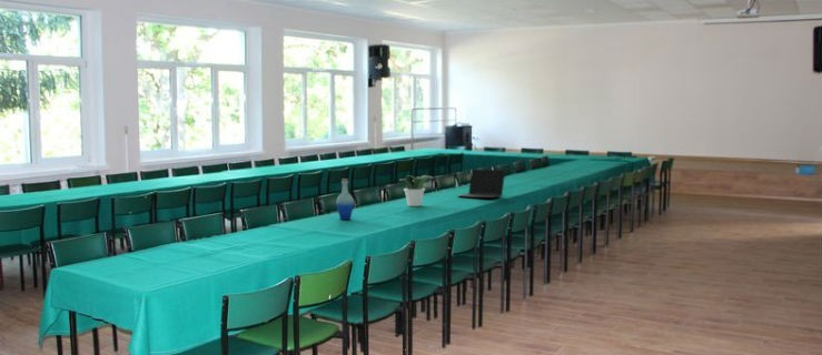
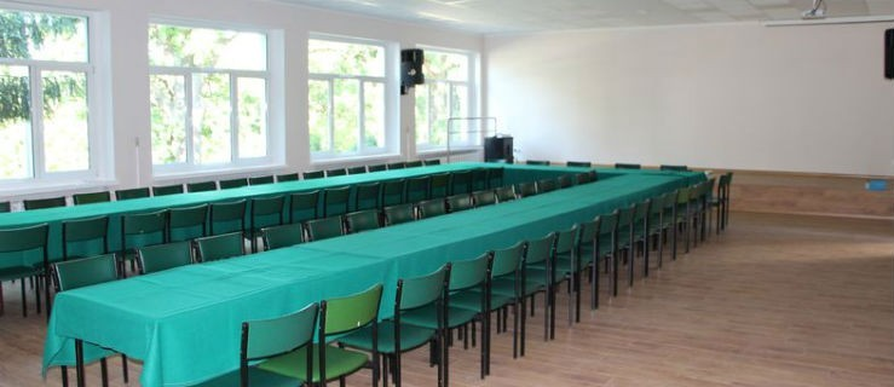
- potted plant [398,174,435,207]
- bottle [335,178,355,221]
- laptop [456,169,506,199]
